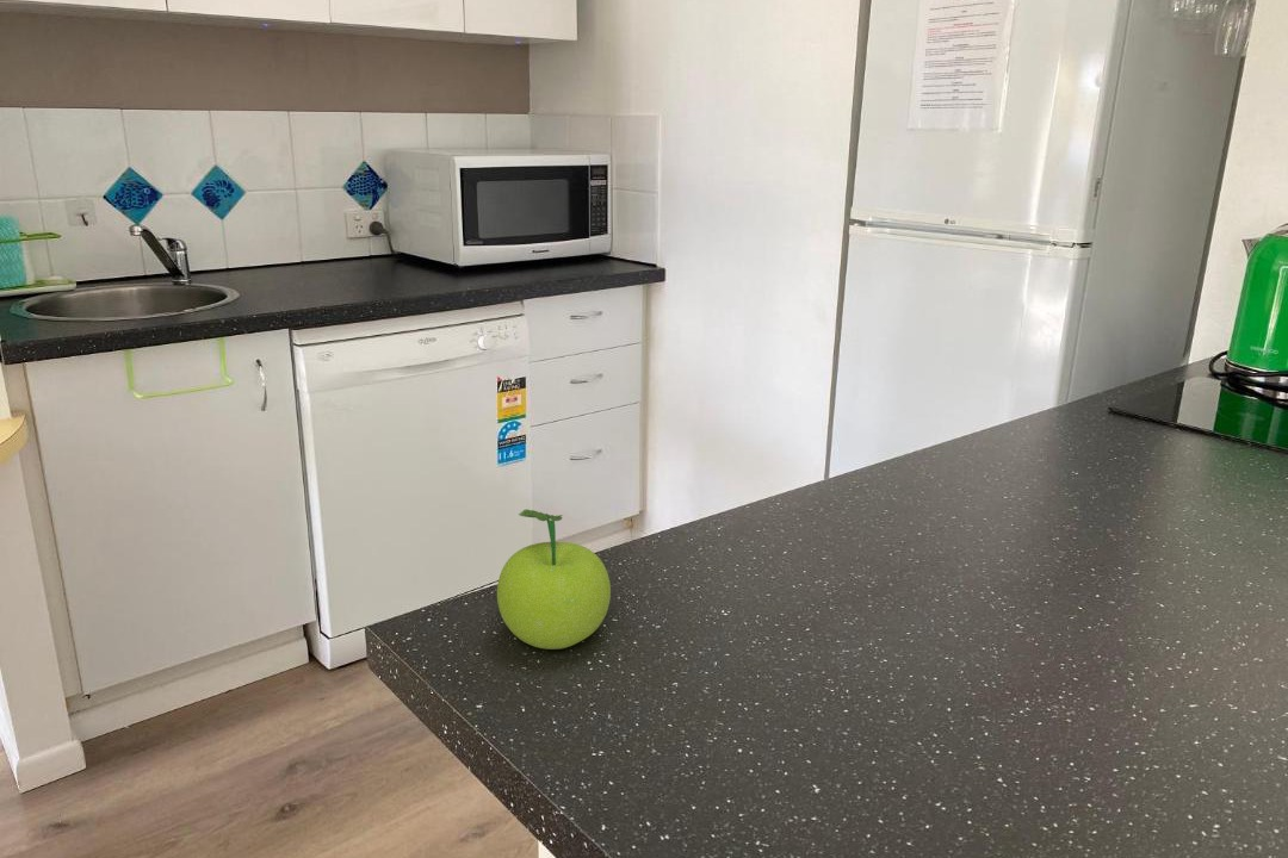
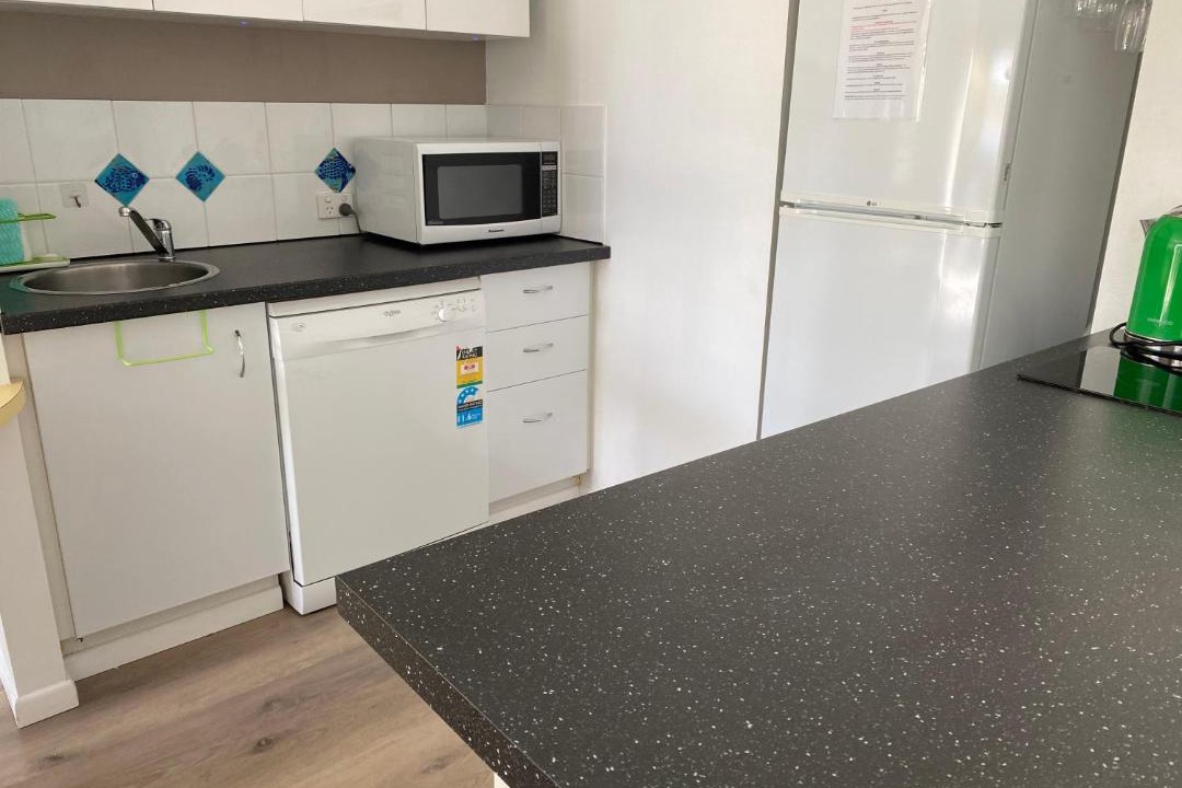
- fruit [496,509,612,651]
